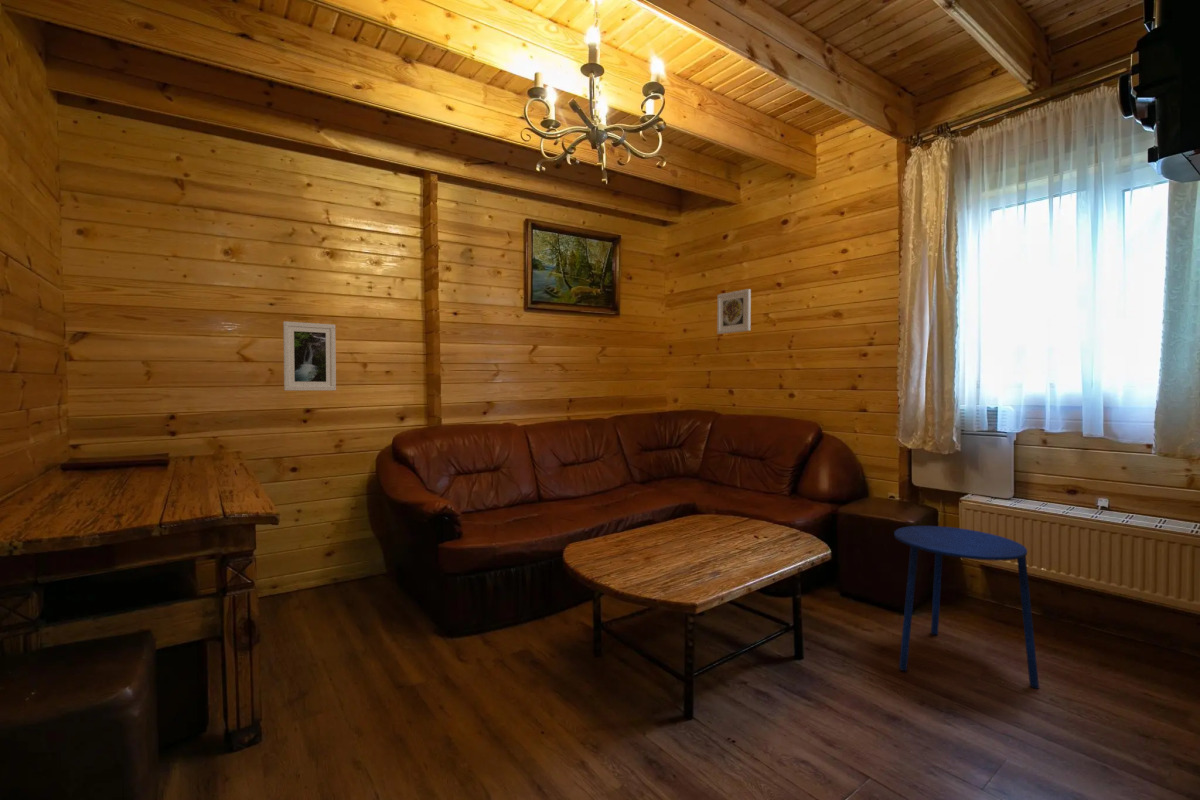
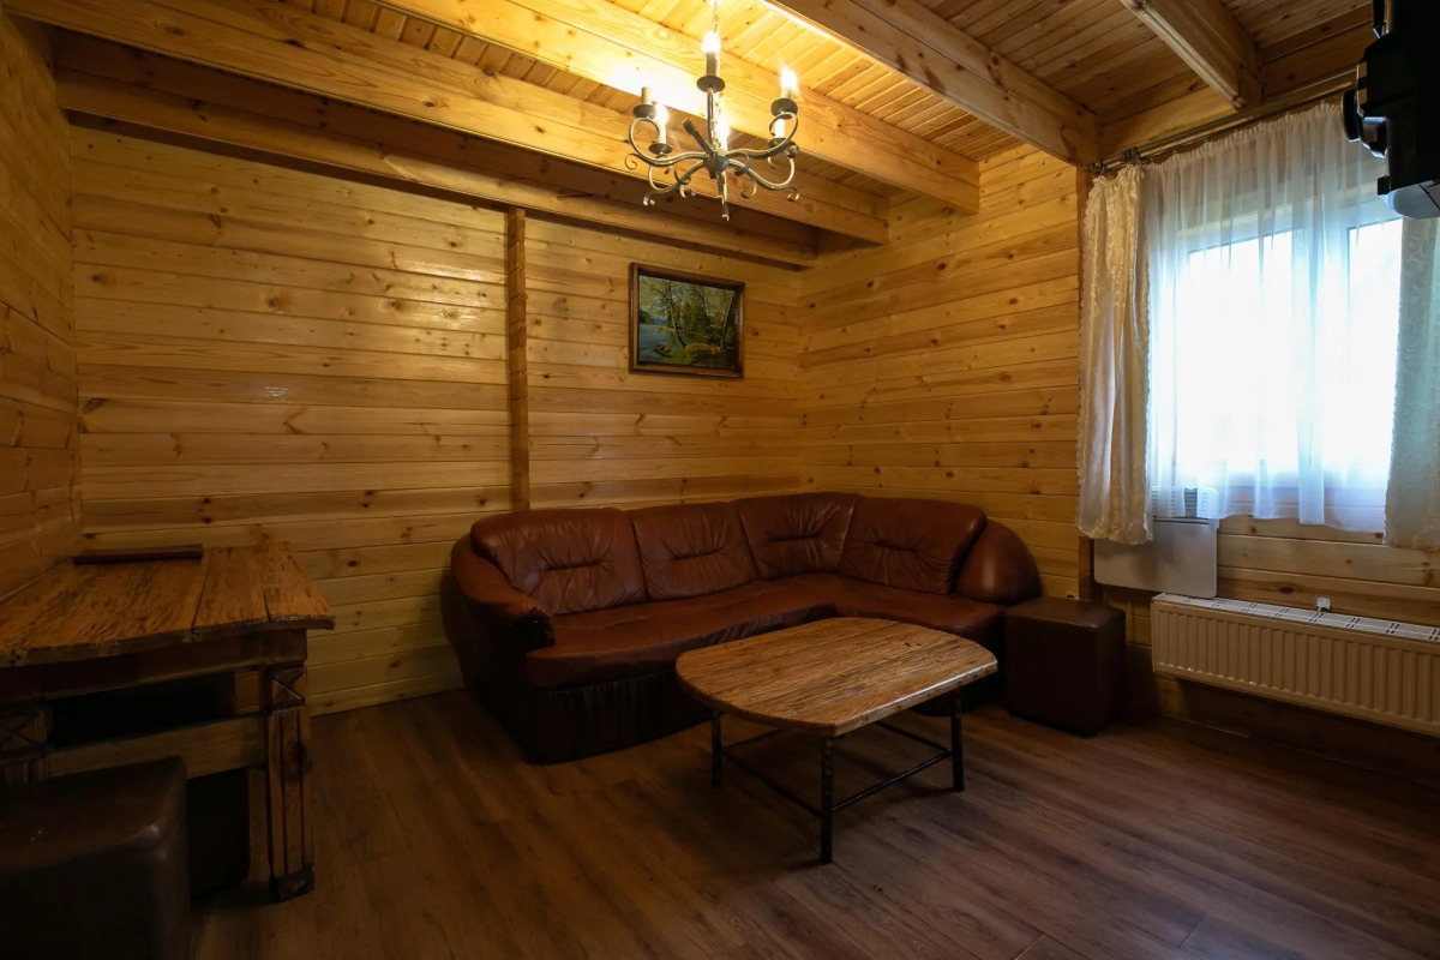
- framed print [282,320,337,392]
- side table [893,525,1040,690]
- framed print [716,288,752,335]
